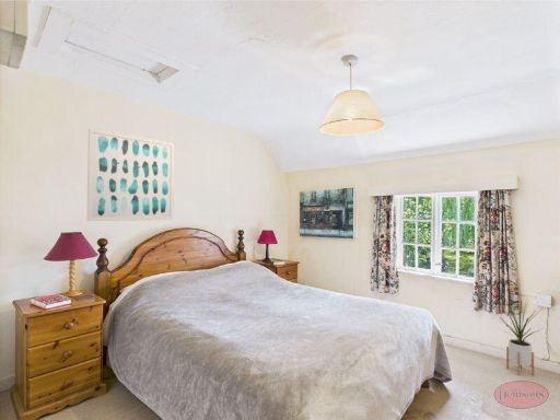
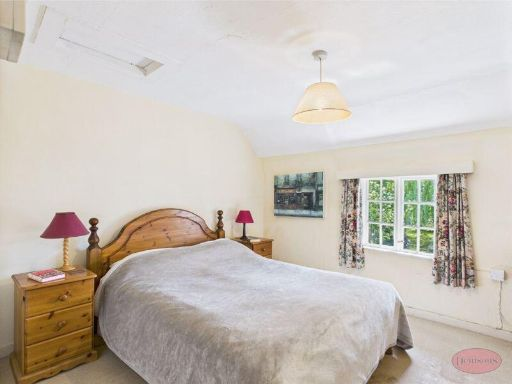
- wall art [86,127,175,222]
- house plant [498,298,545,376]
